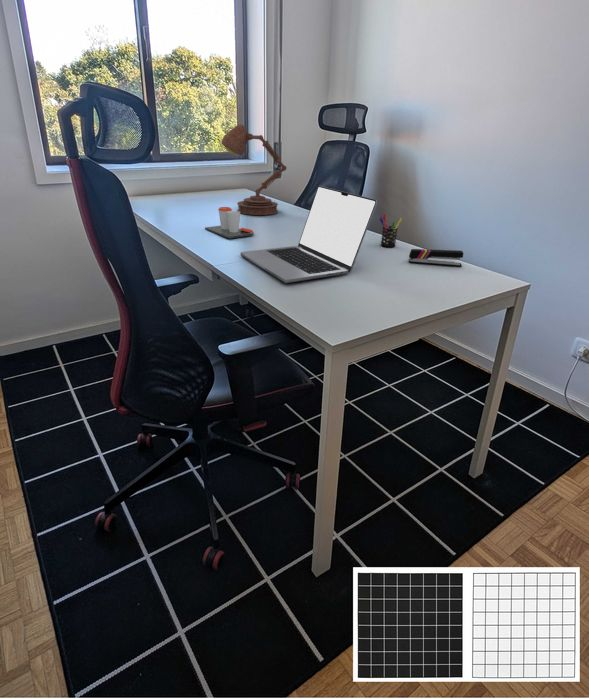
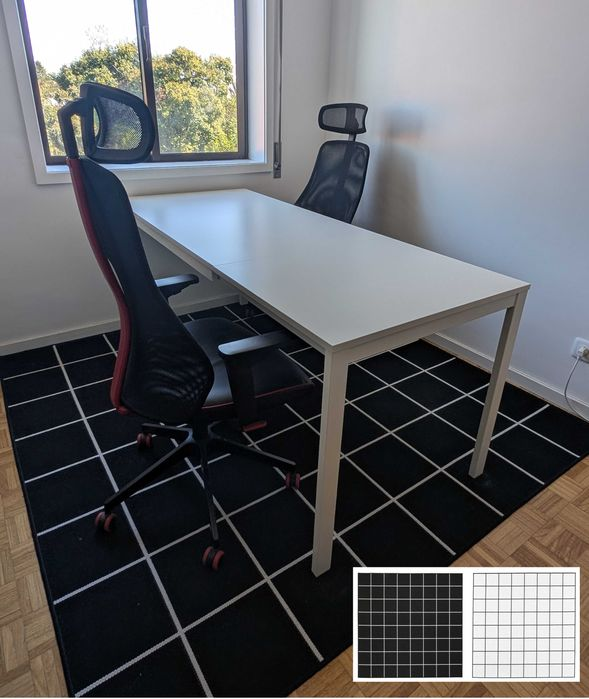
- laptop [240,185,378,284]
- cup [204,206,255,240]
- pen holder [379,213,403,248]
- stapler [408,248,464,268]
- desk lamp [220,123,287,216]
